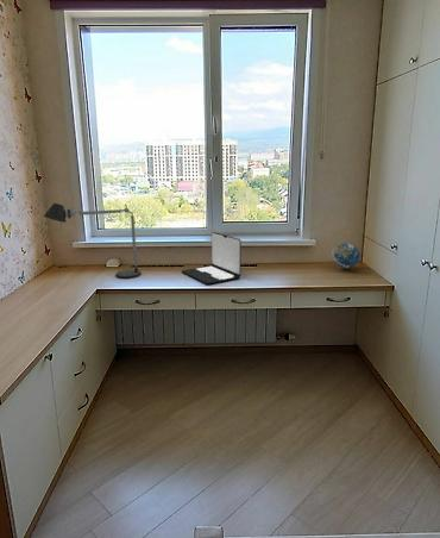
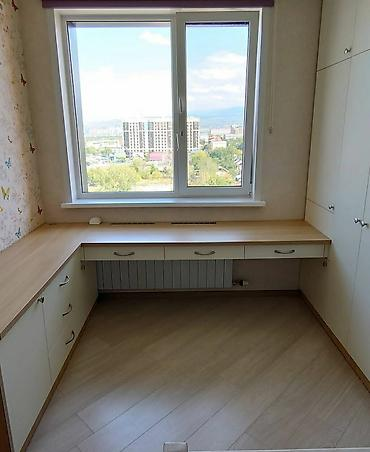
- laptop [181,231,243,286]
- globe [331,242,363,269]
- desk lamp [43,202,142,280]
